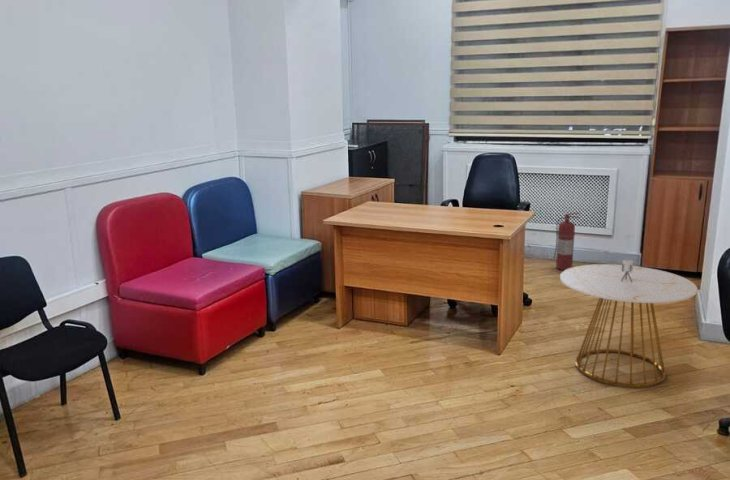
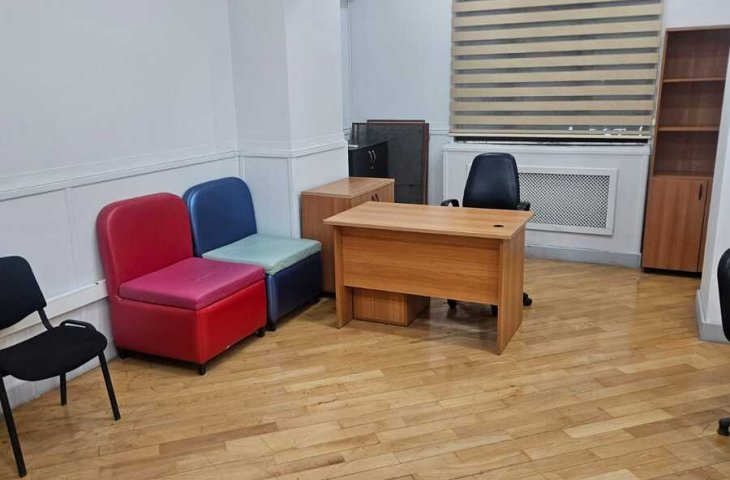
- fire extinguisher [552,211,581,271]
- side table [559,259,698,388]
